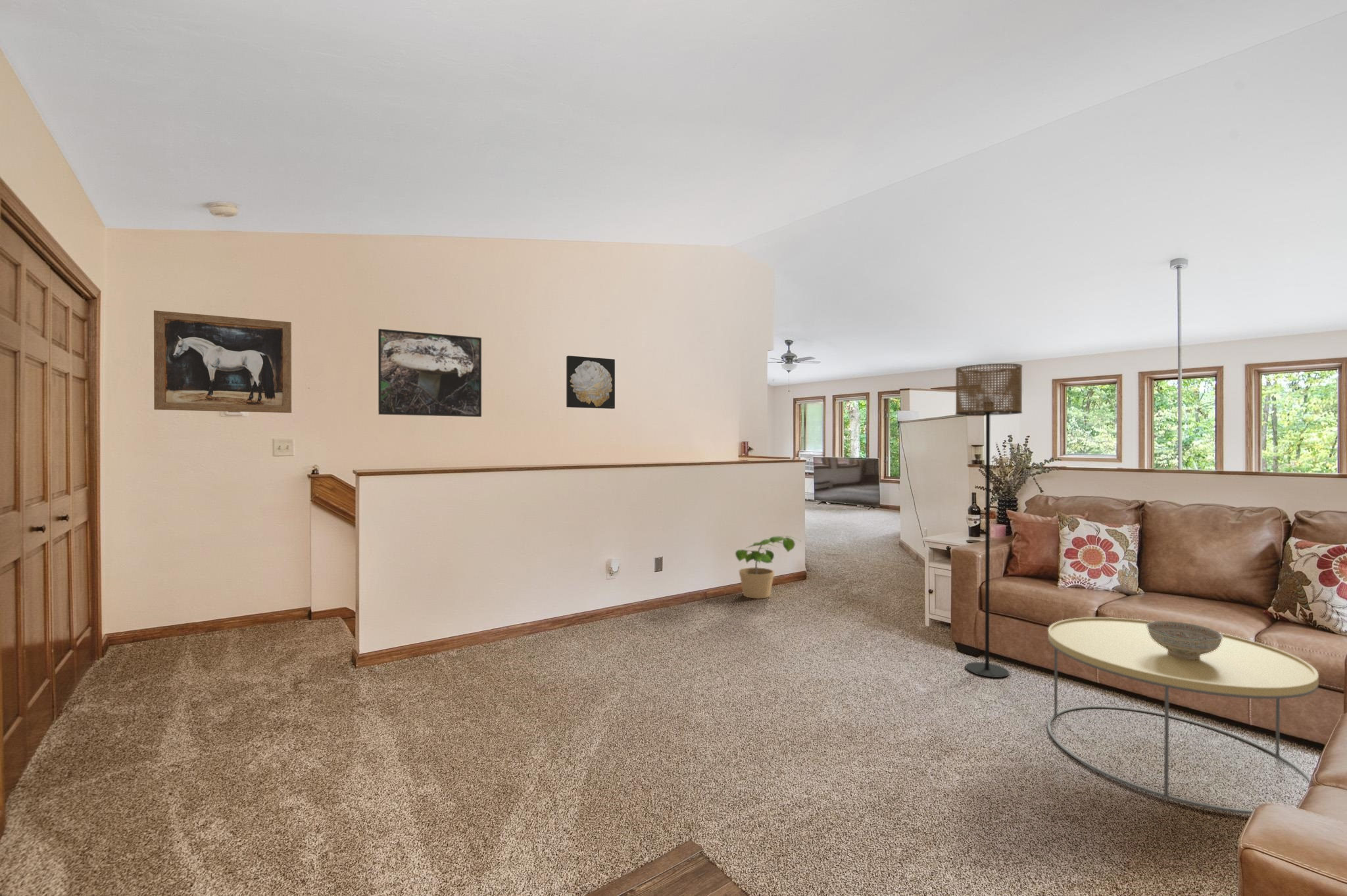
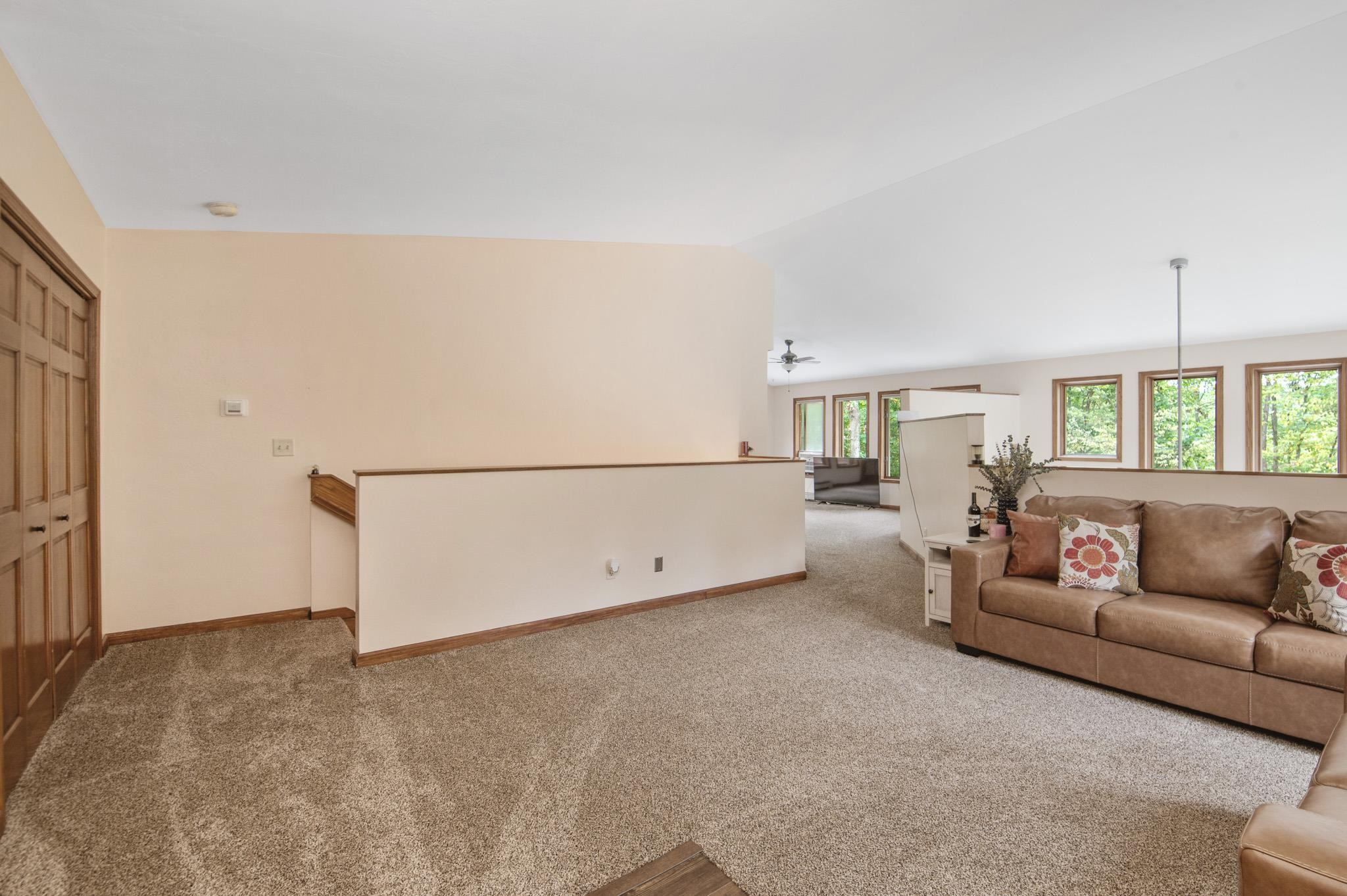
- potted plant [735,535,802,600]
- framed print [378,328,482,417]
- wall art [566,355,616,410]
- wall art [153,310,292,413]
- decorative bowl [1146,621,1223,660]
- coffee table [1047,617,1319,814]
- floor lamp [955,363,1023,678]
